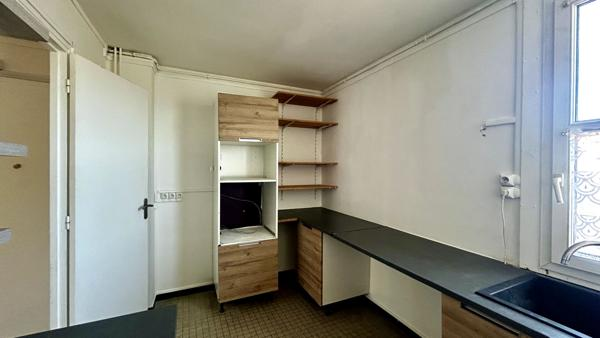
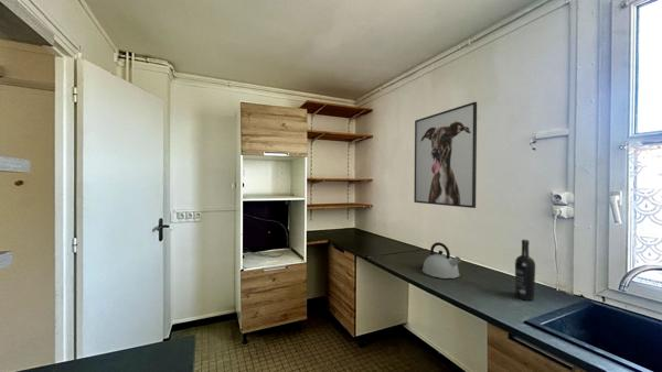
+ kettle [421,241,462,280]
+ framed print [413,101,478,209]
+ wine bottle [514,239,536,302]
